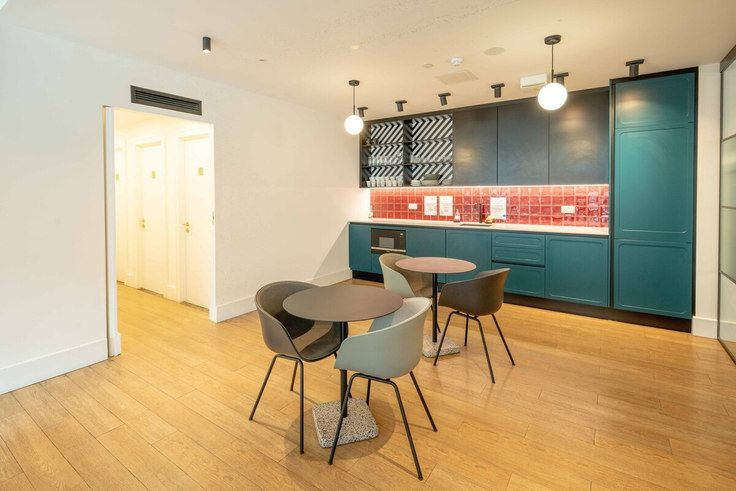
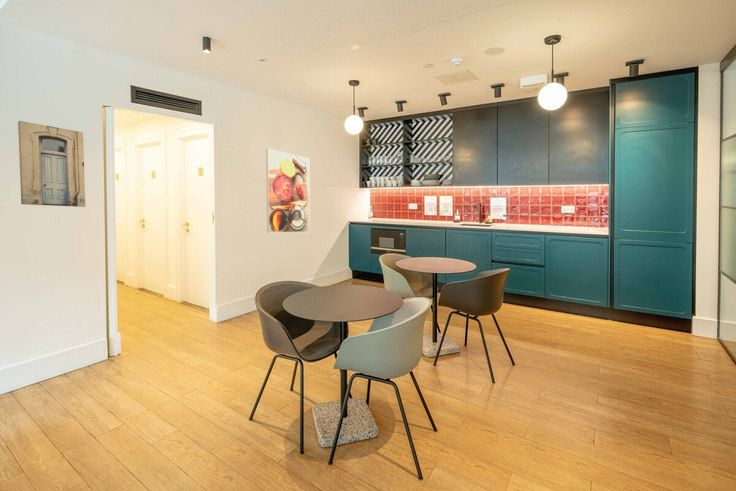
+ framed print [265,148,311,233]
+ wall art [17,120,86,208]
